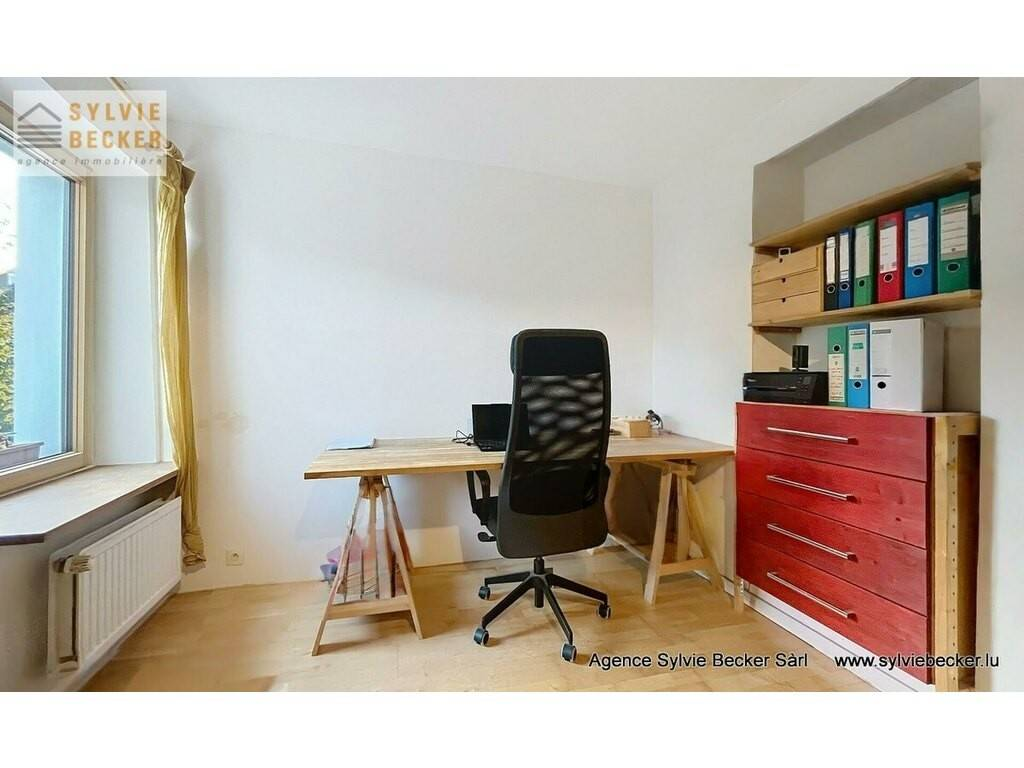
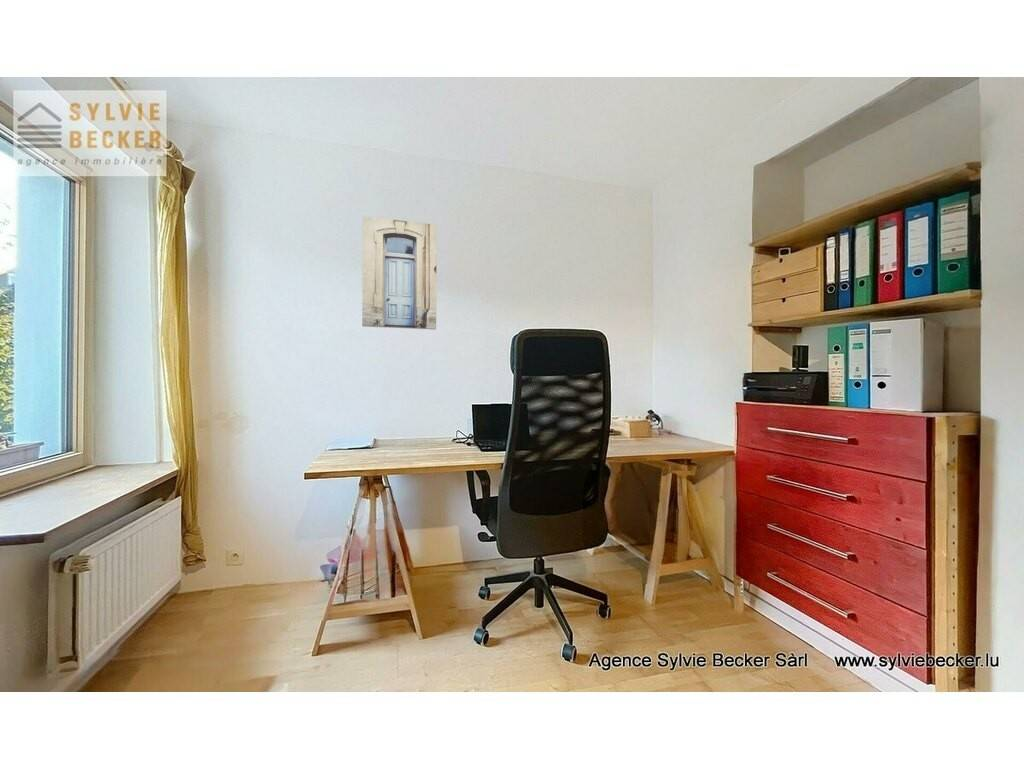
+ wall art [361,215,438,331]
